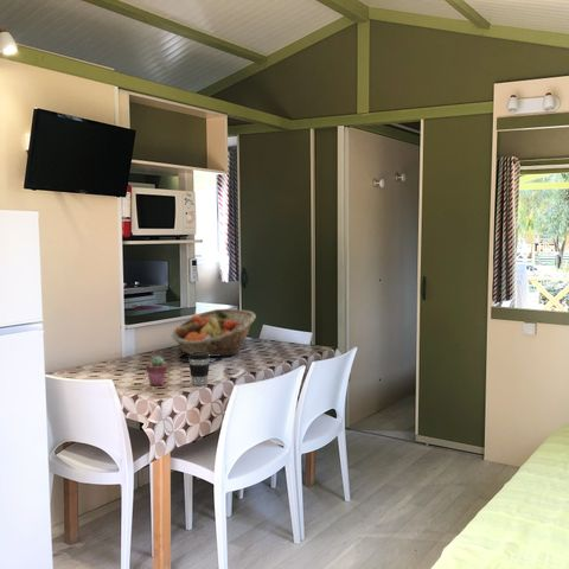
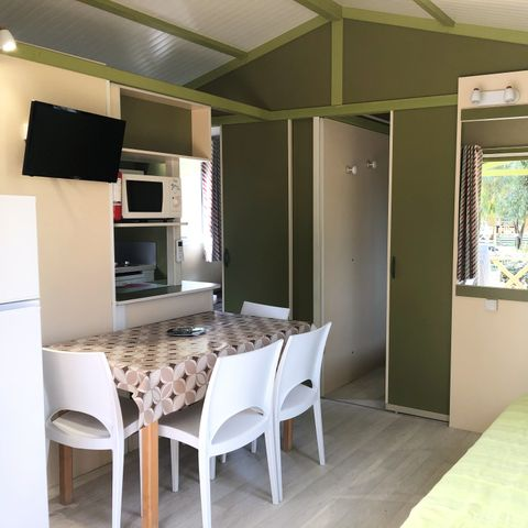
- potted succulent [145,356,168,386]
- coffee cup [187,352,211,386]
- fruit basket [171,308,257,358]
